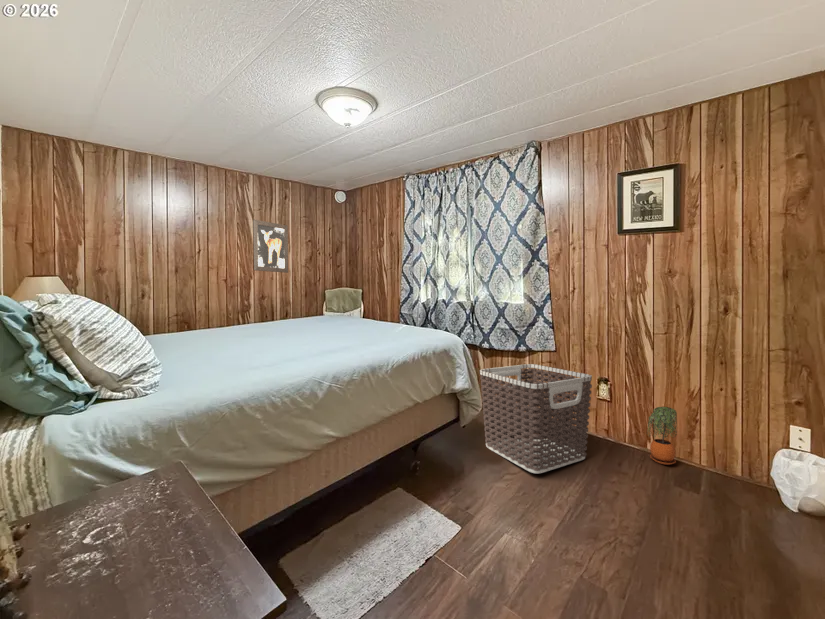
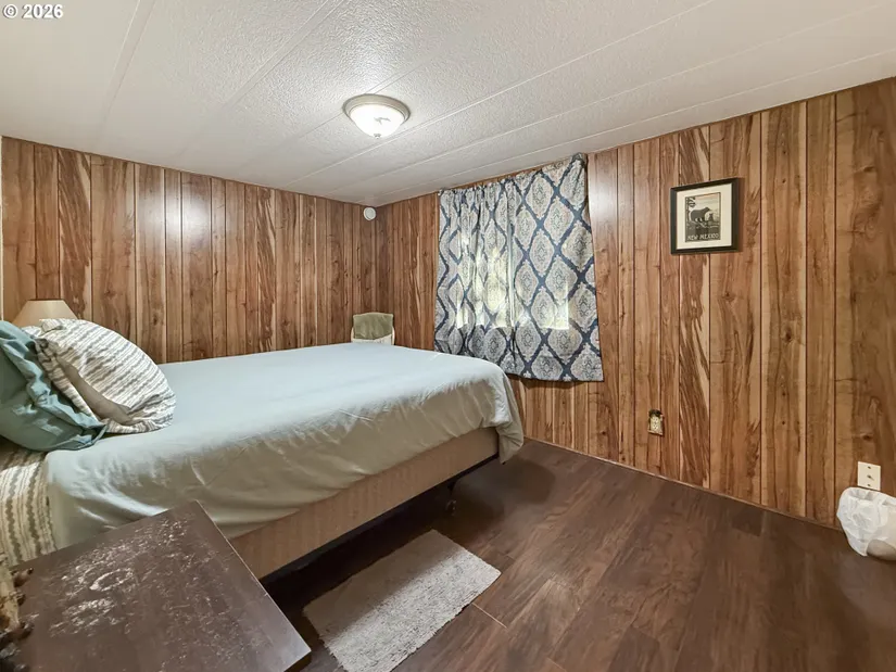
- clothes hamper [478,363,593,474]
- potted plant [646,406,678,466]
- wall art [252,218,289,274]
